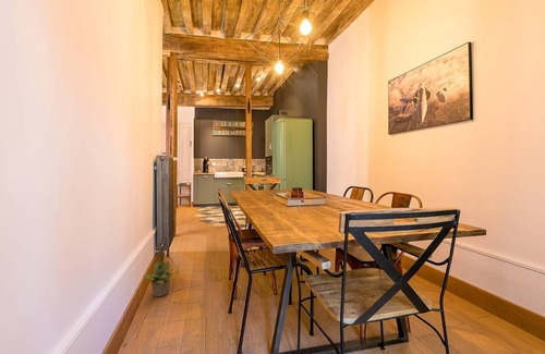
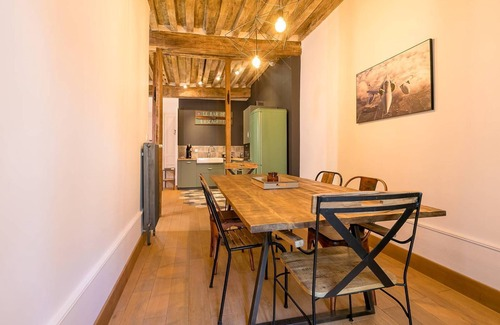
- potted plant [143,258,173,297]
